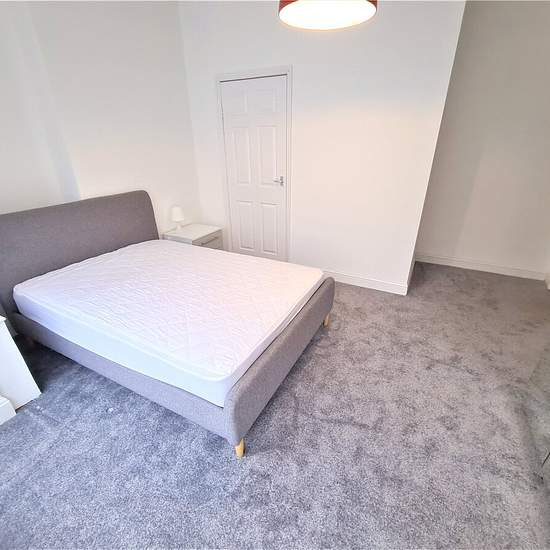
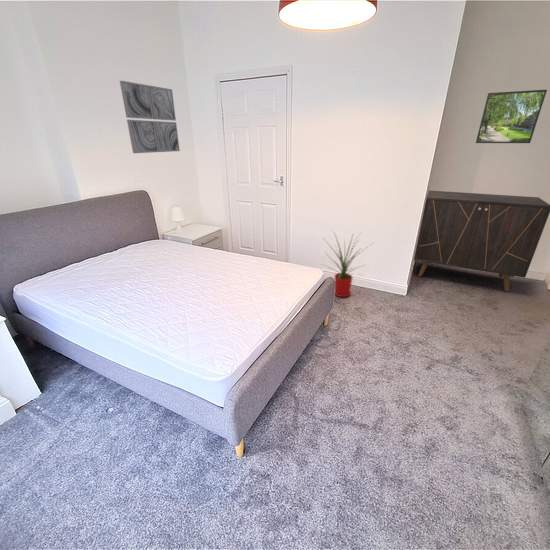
+ house plant [319,230,375,298]
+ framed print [475,89,548,144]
+ wall art [119,80,181,154]
+ cabinet [413,190,550,292]
